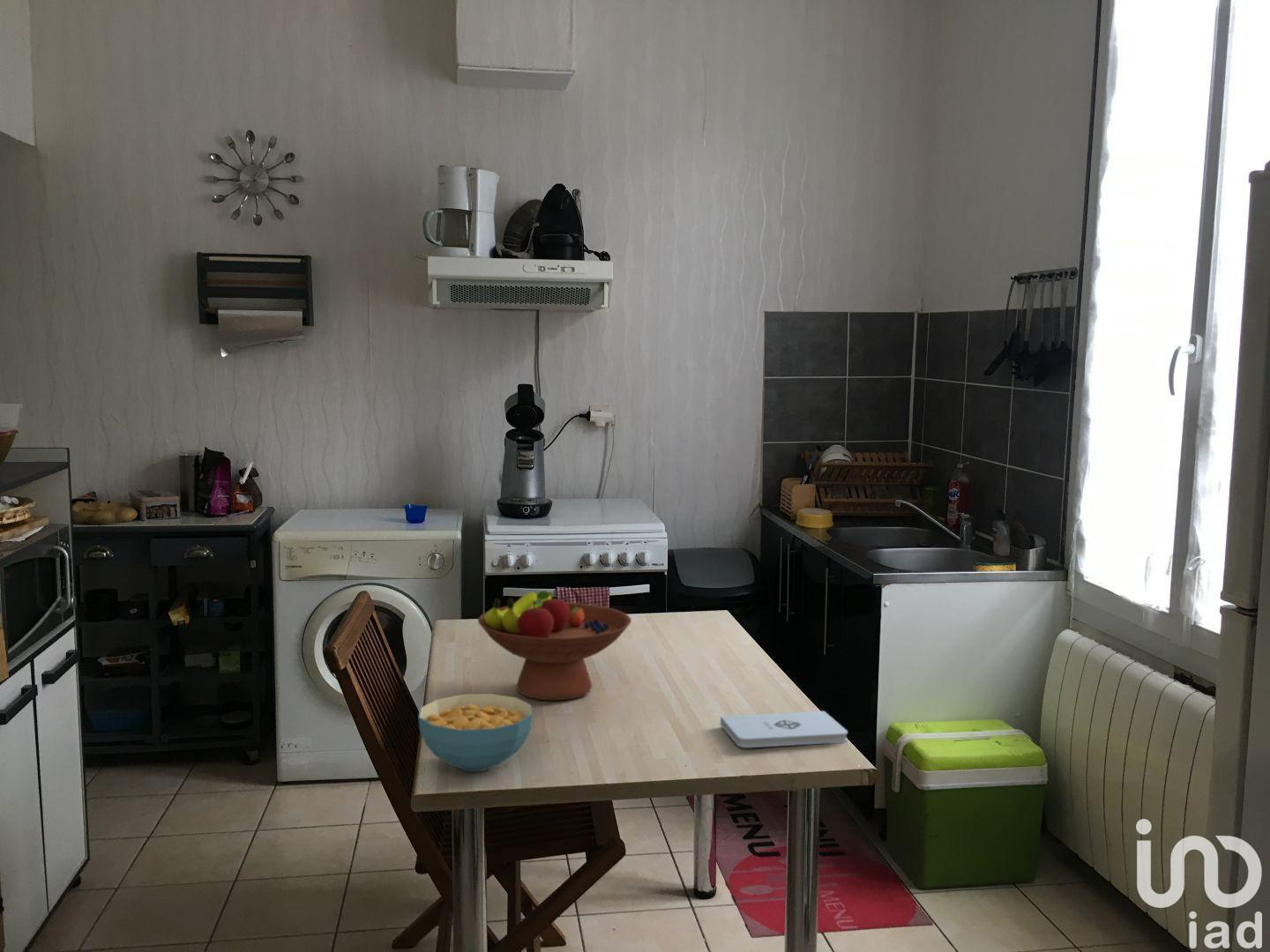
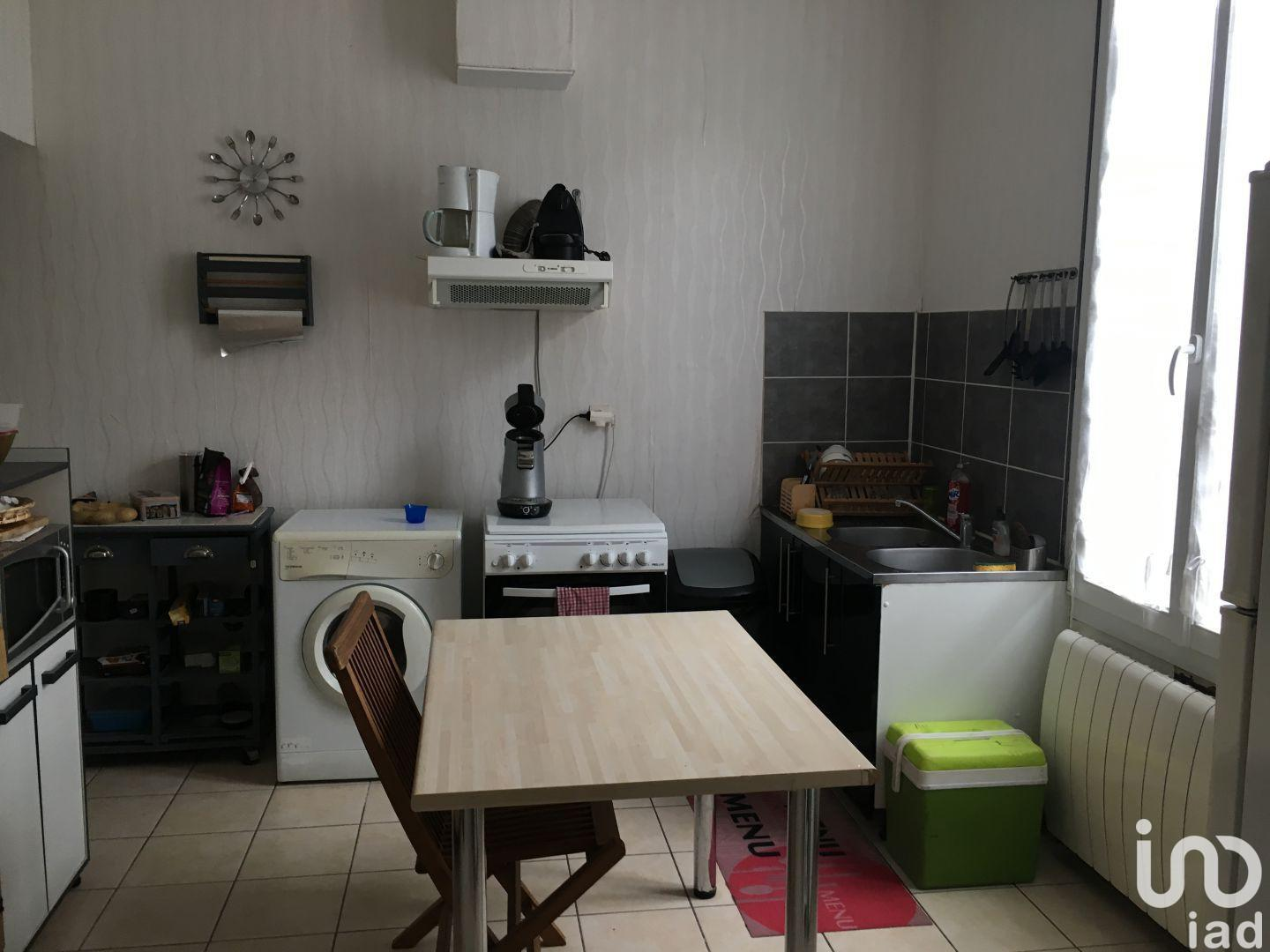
- cereal bowl [417,693,534,772]
- fruit bowl [477,590,632,701]
- notepad [720,710,848,748]
